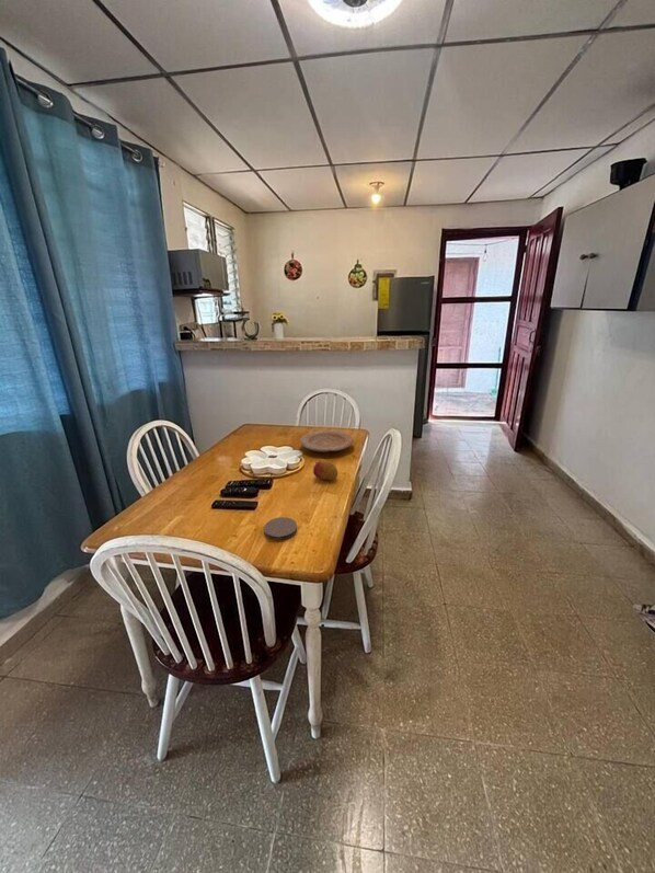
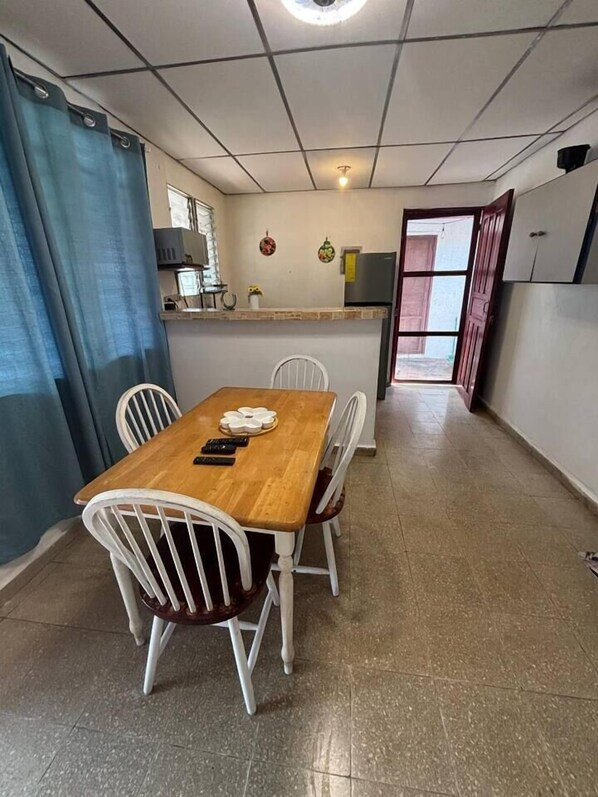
- plate [299,429,355,452]
- fruit [312,459,338,481]
- coaster [263,516,298,541]
